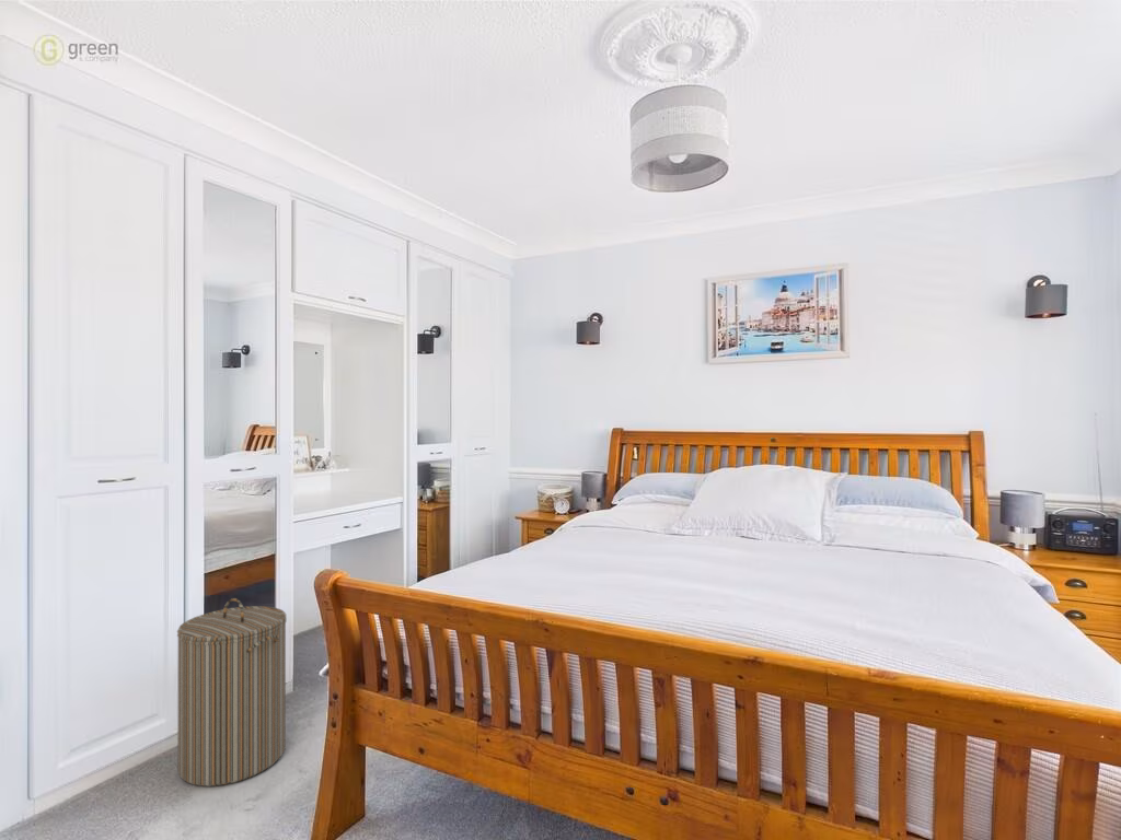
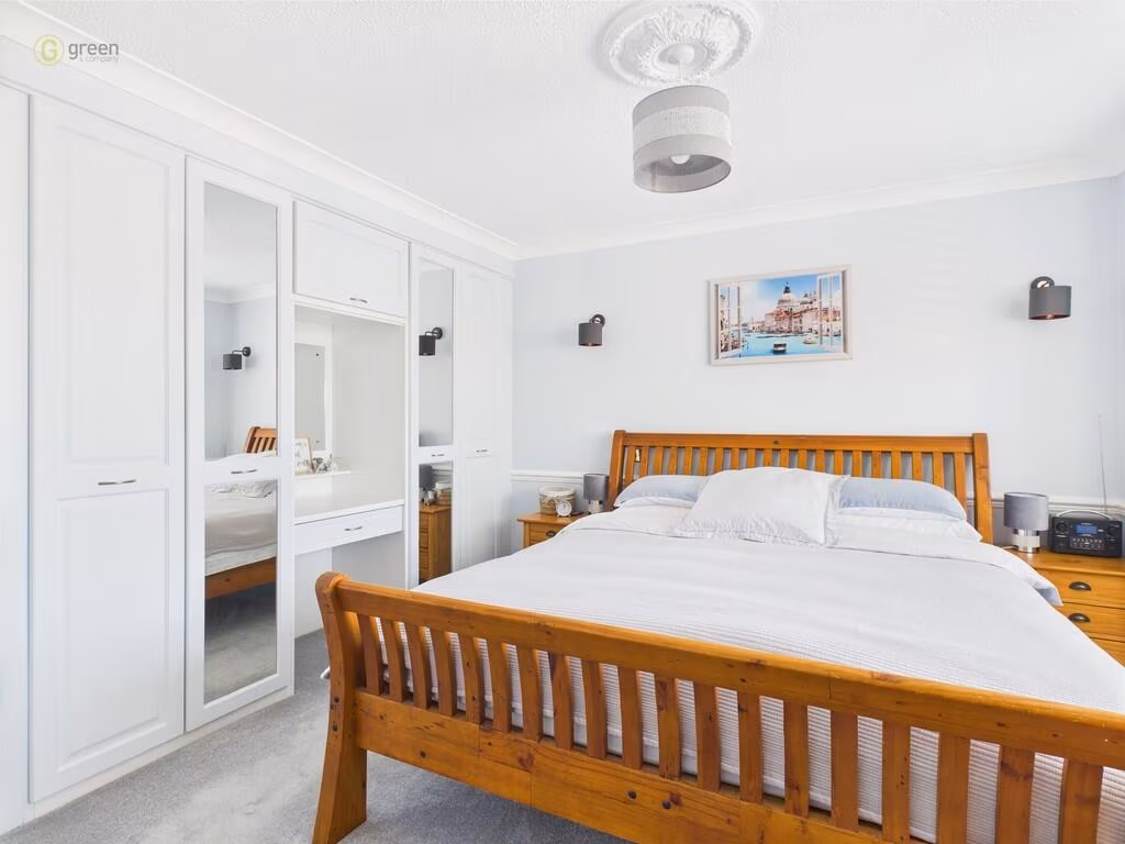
- laundry hamper [176,597,287,788]
